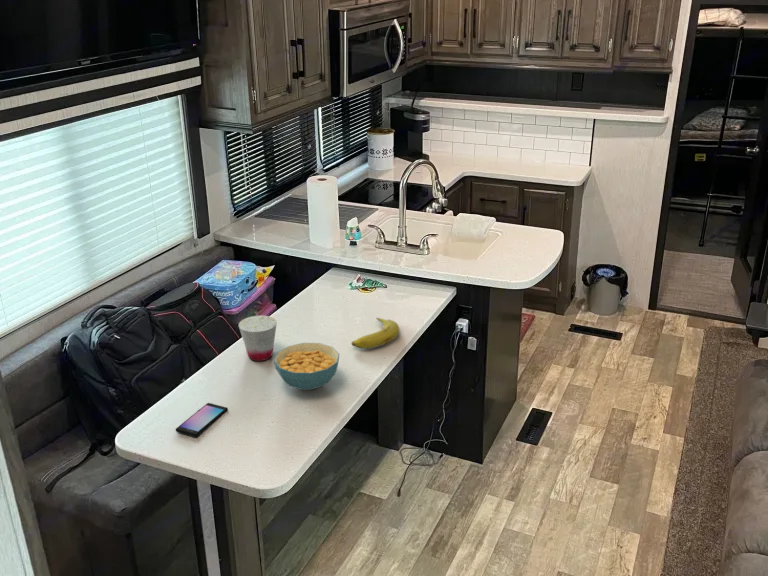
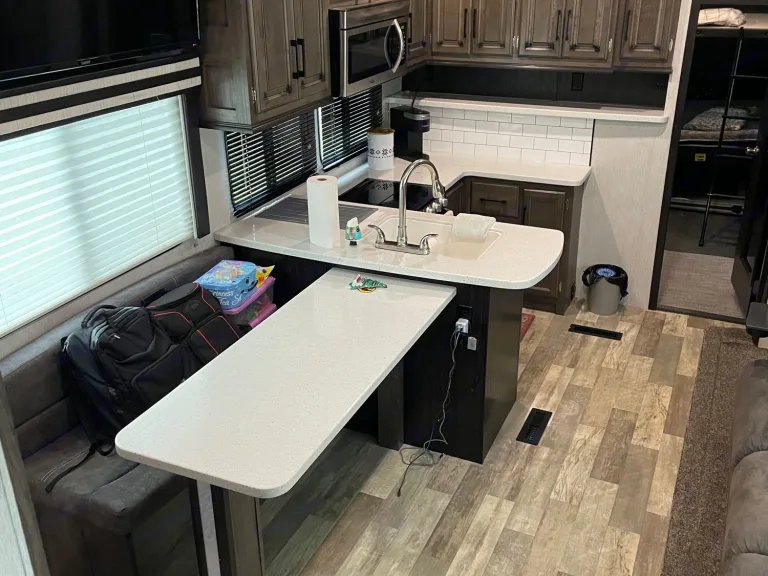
- smartphone [175,402,229,438]
- fruit [351,317,400,350]
- cereal bowl [273,342,340,391]
- cup [238,314,278,362]
